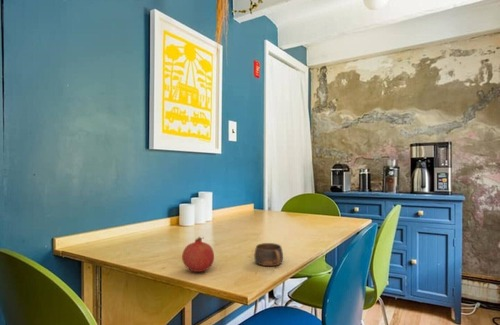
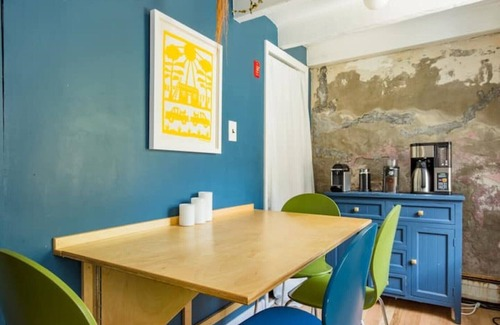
- fruit [181,236,215,273]
- cup [253,242,284,267]
